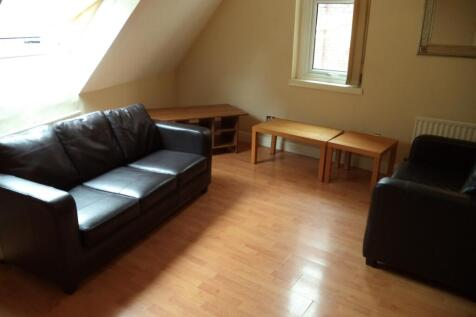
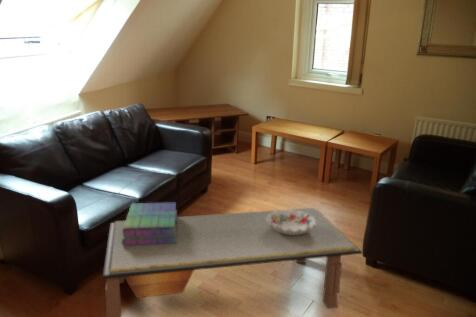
+ stack of books [122,202,178,246]
+ decorative bowl [266,209,316,235]
+ coffee table [101,207,363,317]
